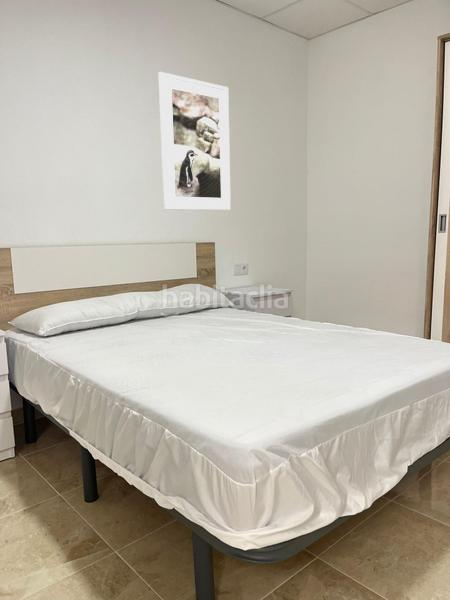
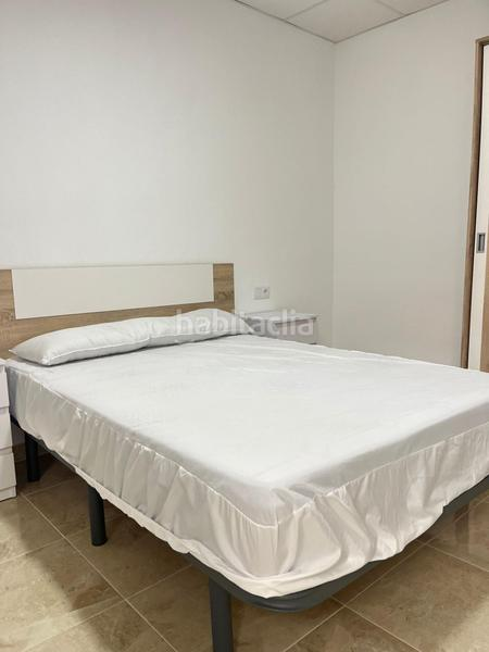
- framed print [157,71,232,211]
